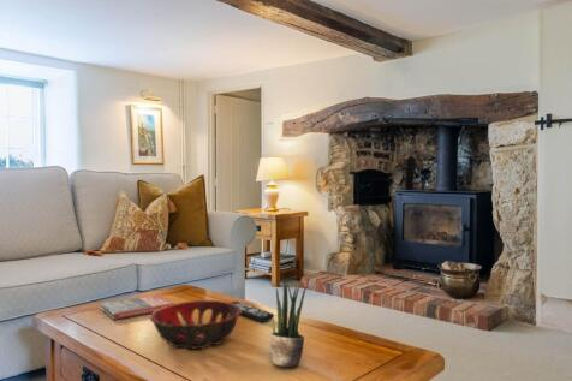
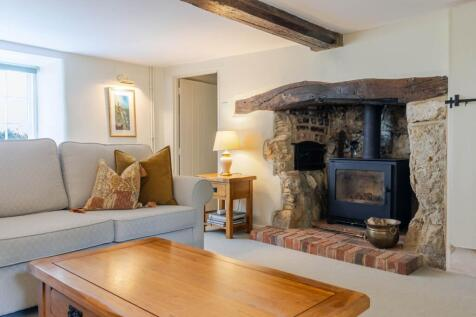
- book [100,293,175,321]
- remote control [230,300,275,323]
- decorative bowl [149,299,242,350]
- potted plant [269,280,308,368]
